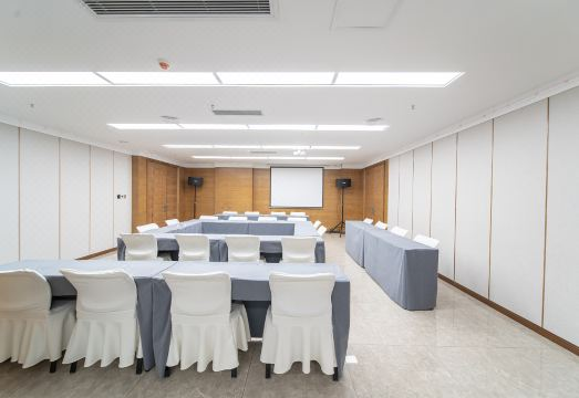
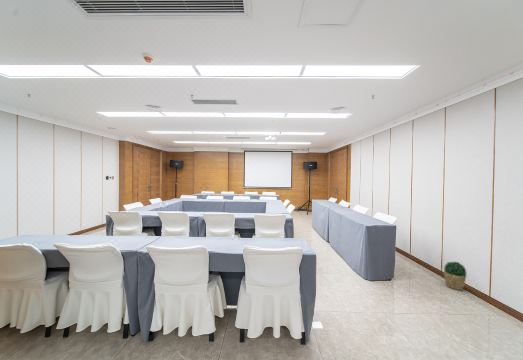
+ potted plant [443,261,468,291]
